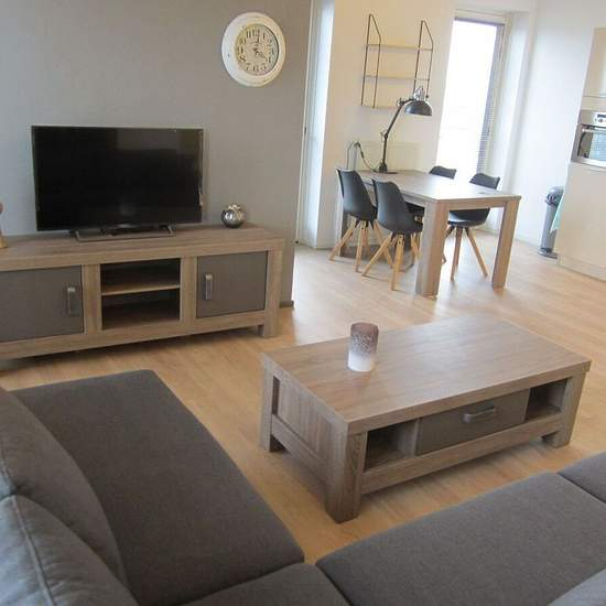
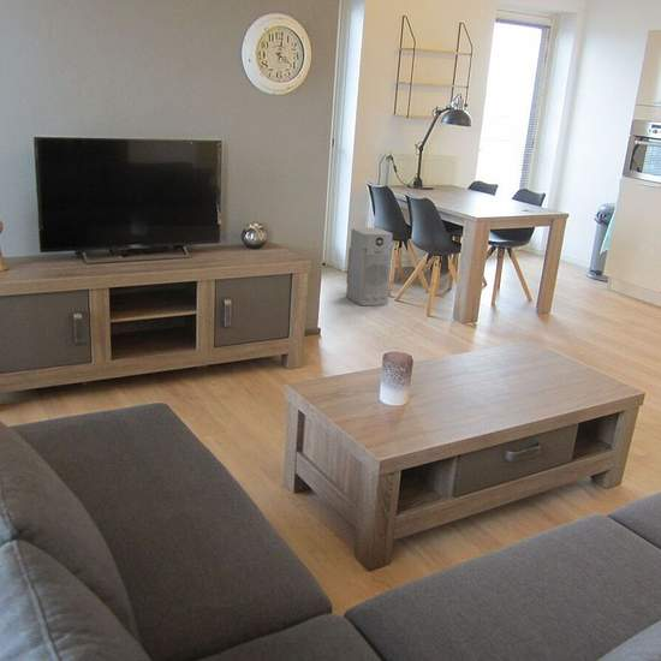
+ air purifier [345,226,394,306]
